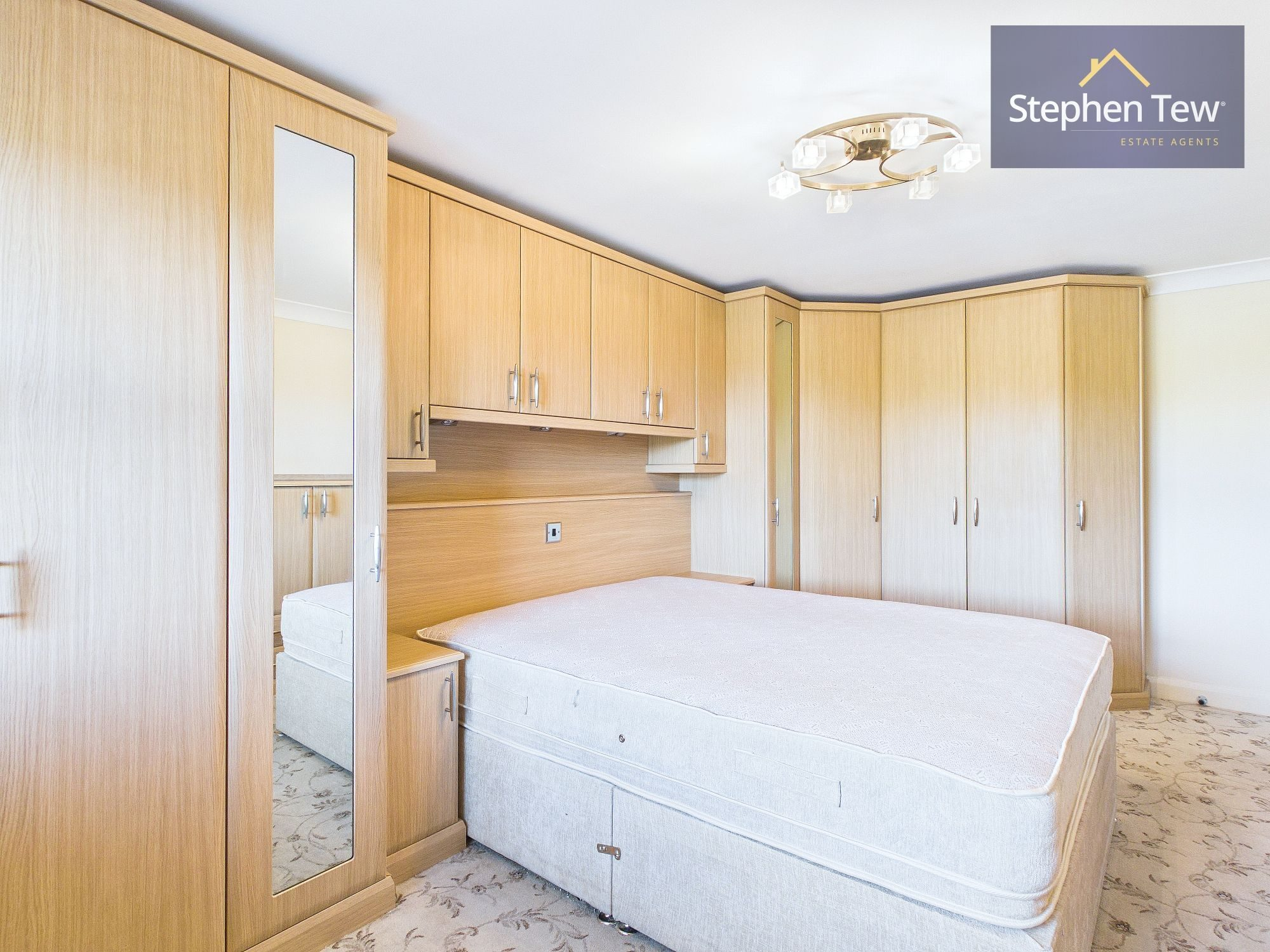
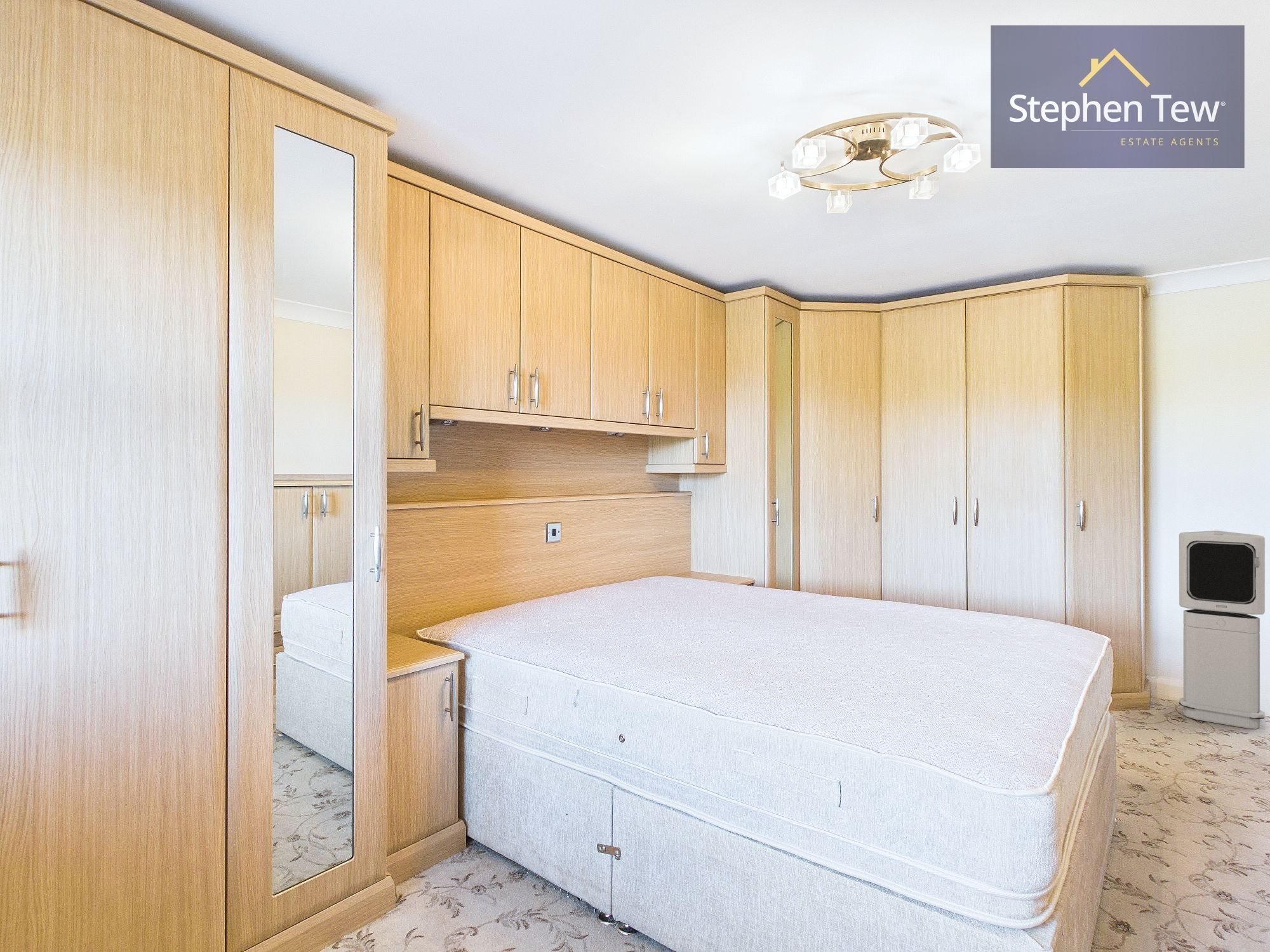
+ air purifier [1179,530,1266,730]
